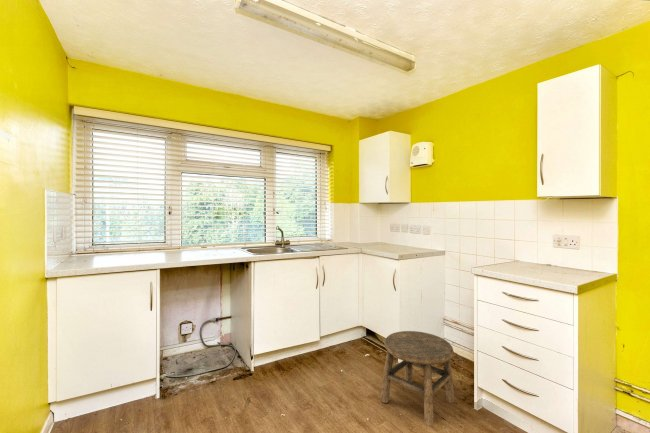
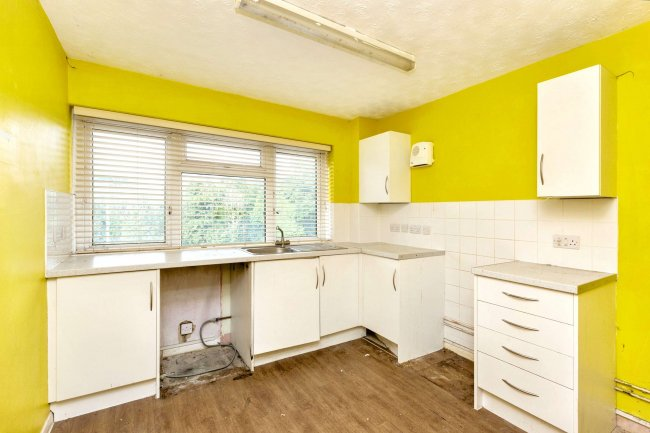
- stool [380,330,456,427]
